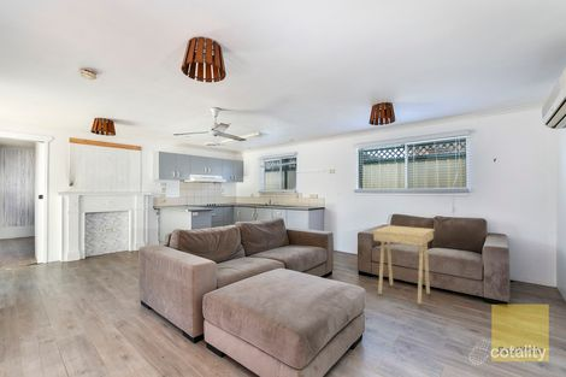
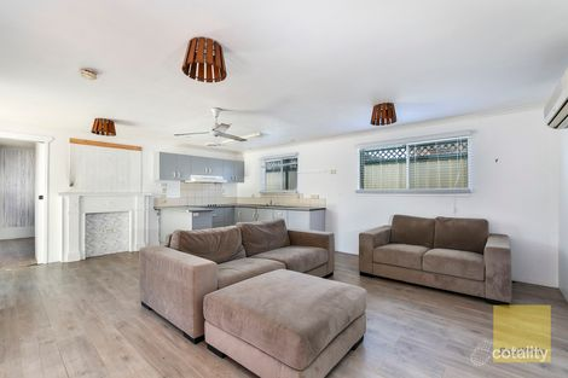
- side table [371,224,436,306]
